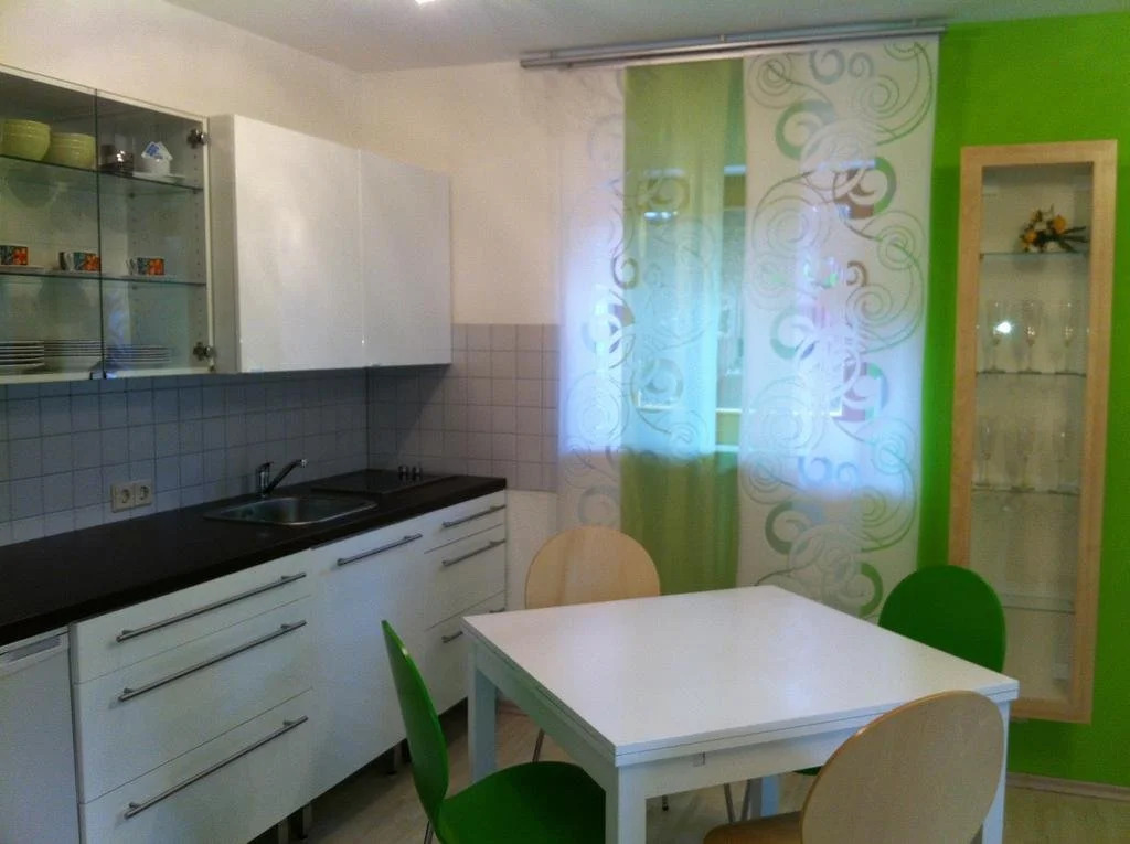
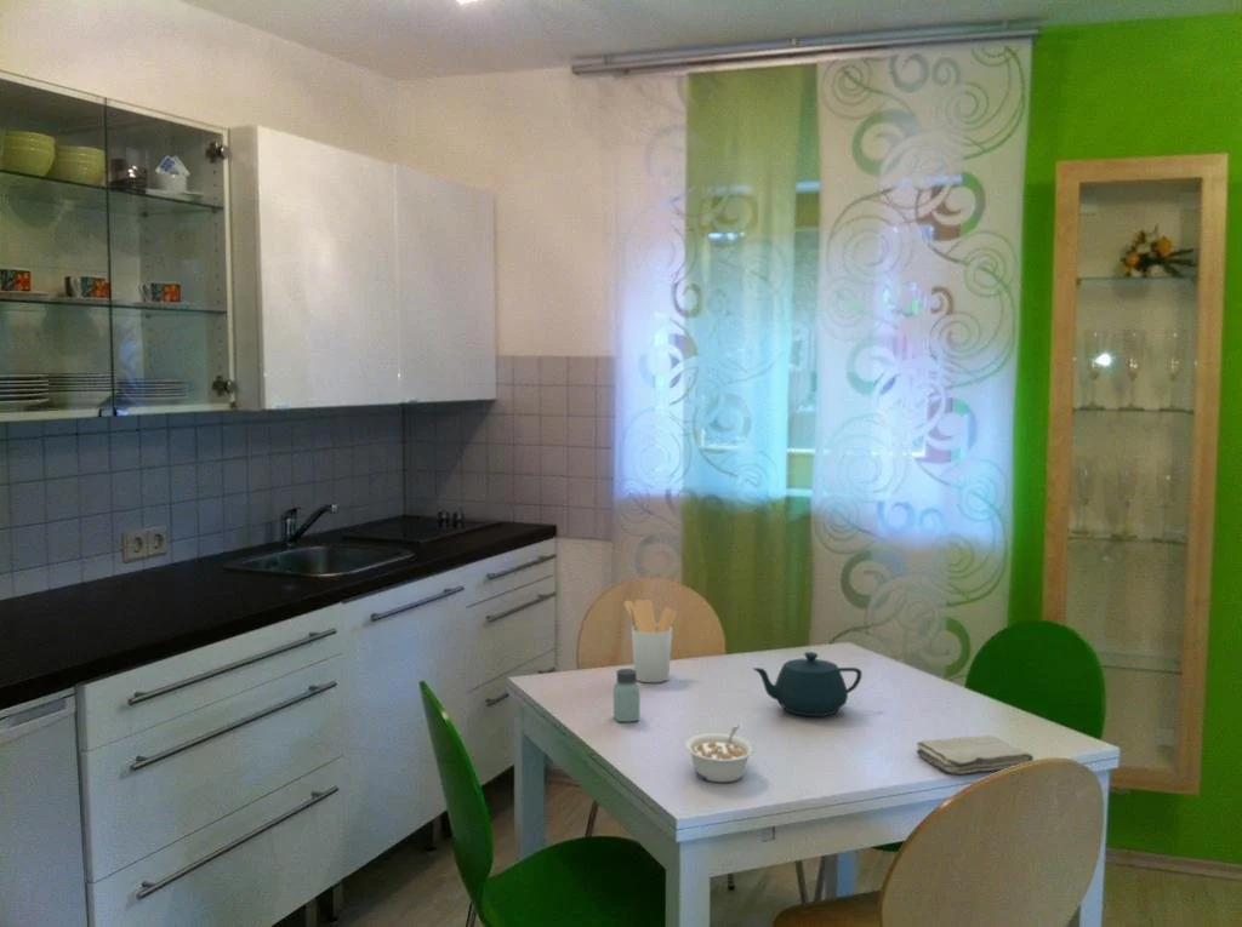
+ legume [684,723,756,784]
+ utensil holder [622,599,678,683]
+ saltshaker [613,668,640,723]
+ washcloth [916,734,1035,774]
+ teapot [752,651,864,717]
